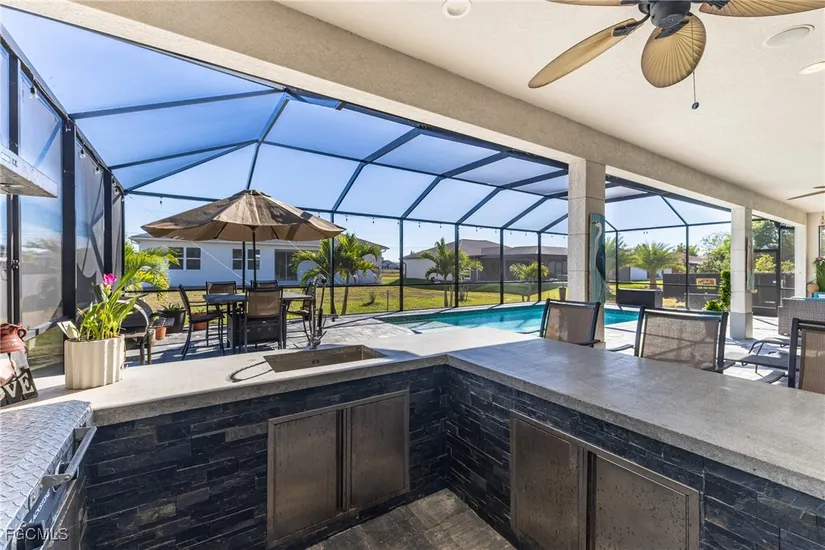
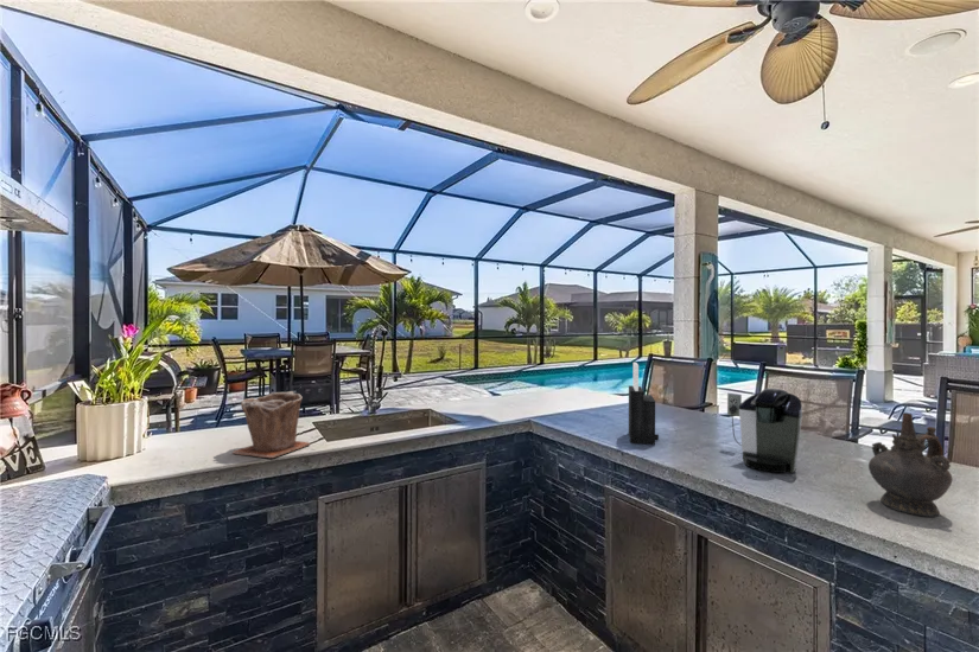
+ knife block [628,362,660,446]
+ ceremonial vessel [867,411,954,518]
+ plant pot [231,390,311,459]
+ coffee maker [726,388,803,474]
